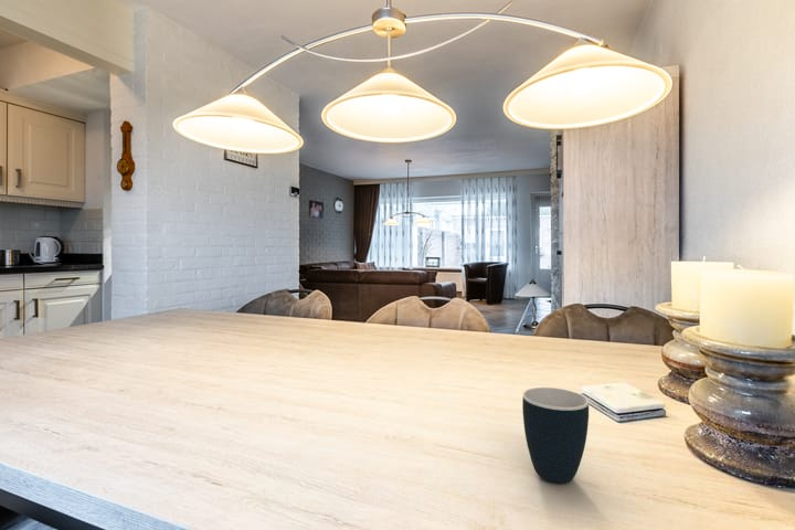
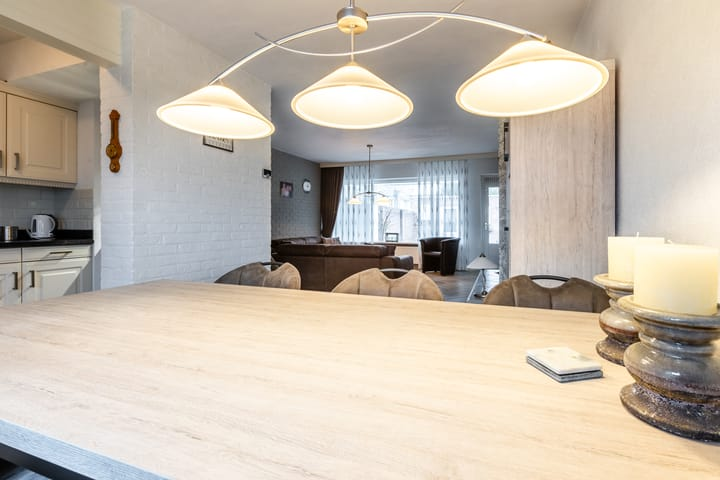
- mug [521,386,590,484]
